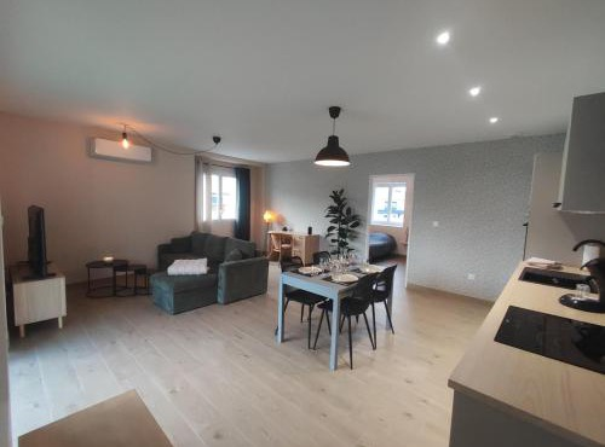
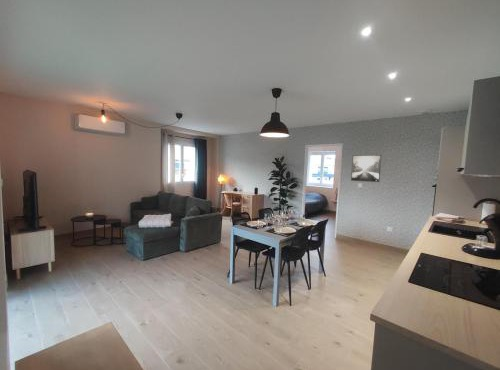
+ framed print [350,154,382,183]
